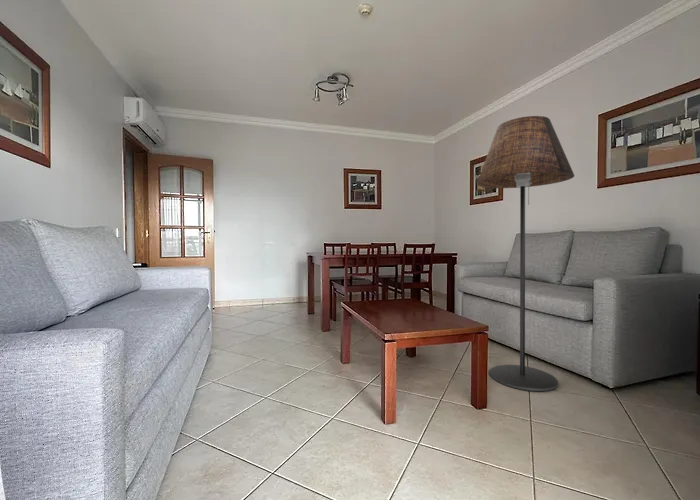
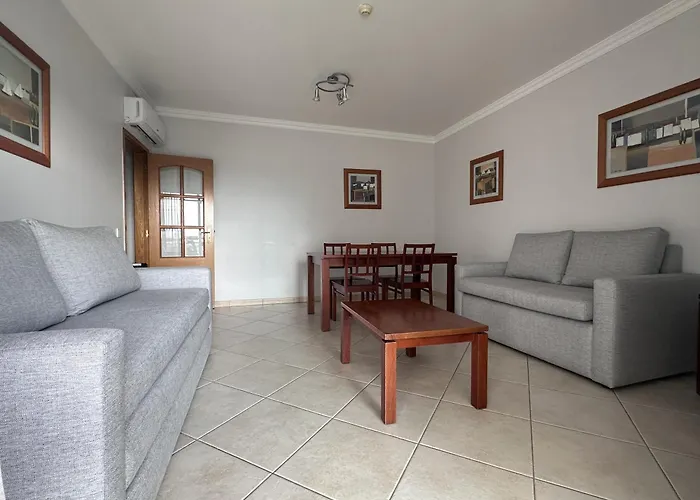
- floor lamp [476,115,575,392]
